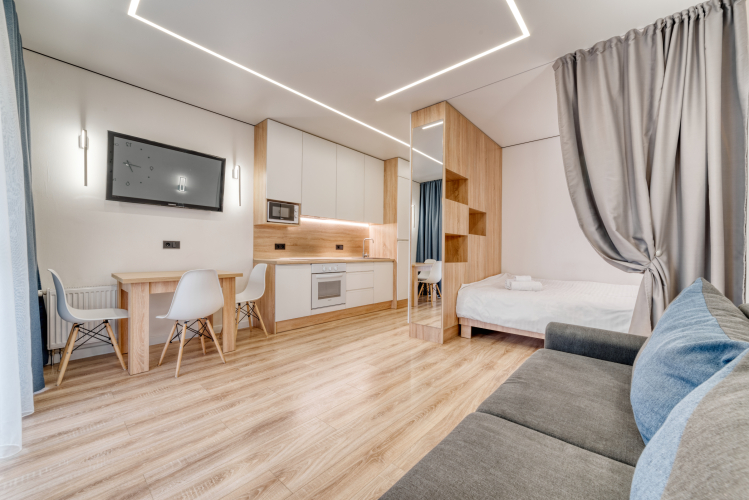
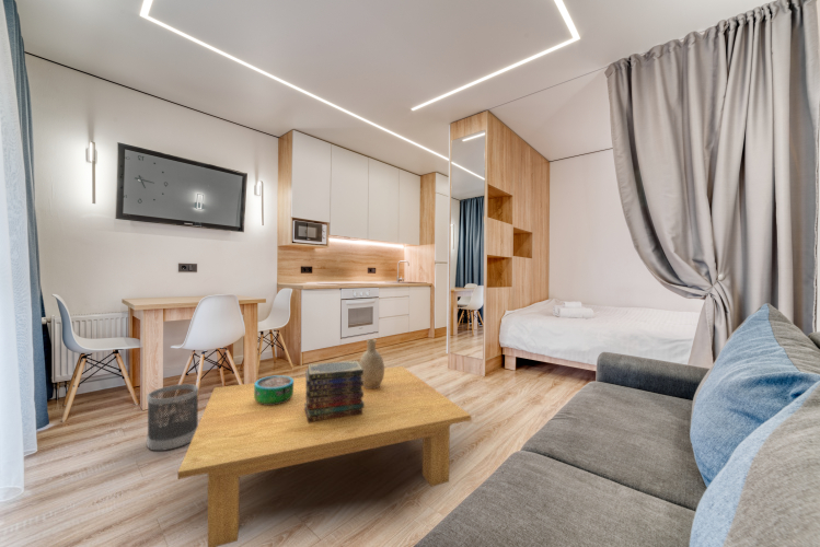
+ coffee table [177,365,472,547]
+ book stack [304,359,365,422]
+ wastebasket [146,383,199,452]
+ decorative bowl [254,374,293,405]
+ decorative vase [358,338,385,388]
